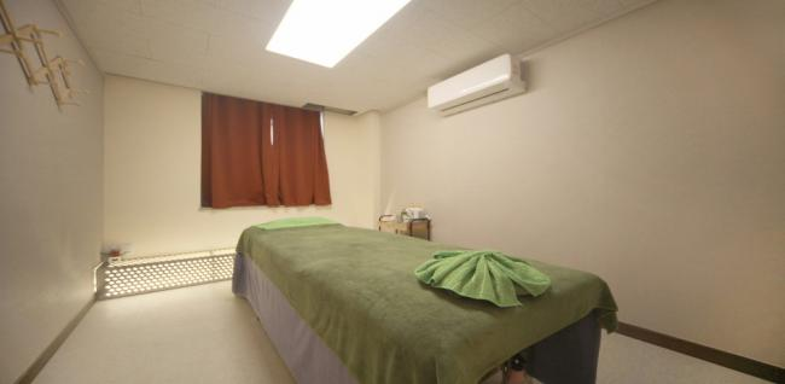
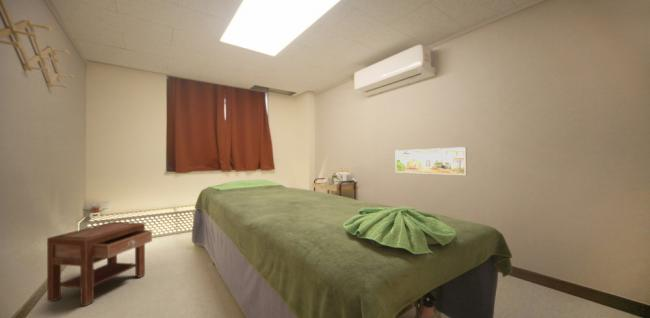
+ nightstand [46,221,153,307]
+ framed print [395,146,468,176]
